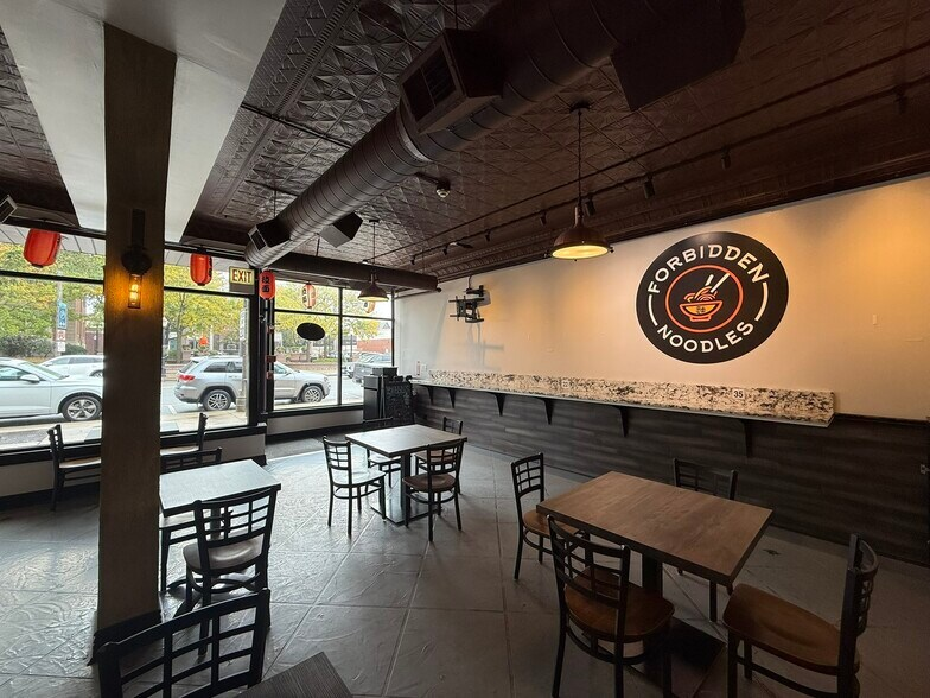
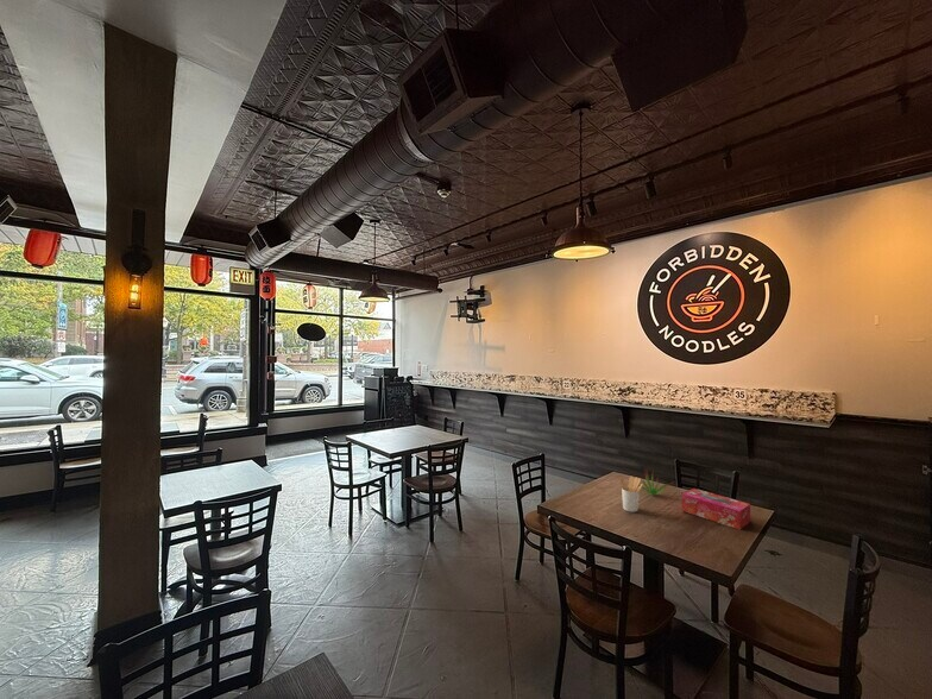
+ succulent plant [637,467,674,496]
+ utensil holder [618,476,643,514]
+ tissue box [681,487,751,530]
